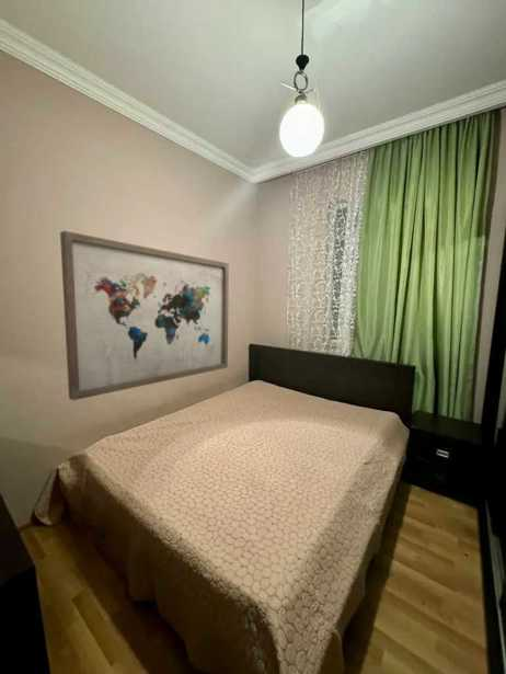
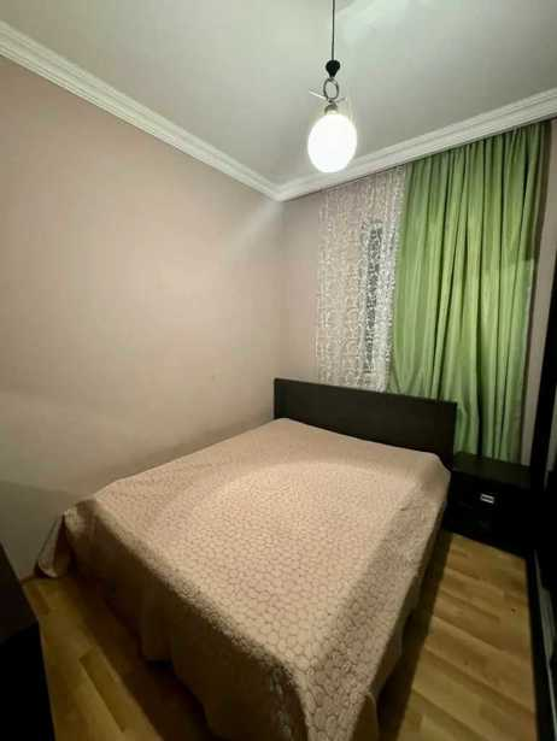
- wall art [59,230,230,401]
